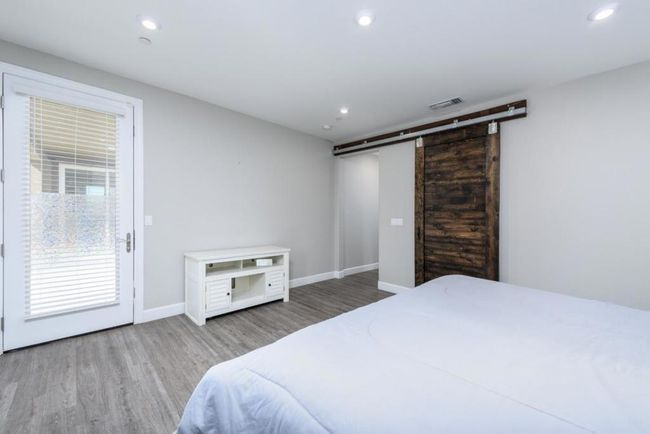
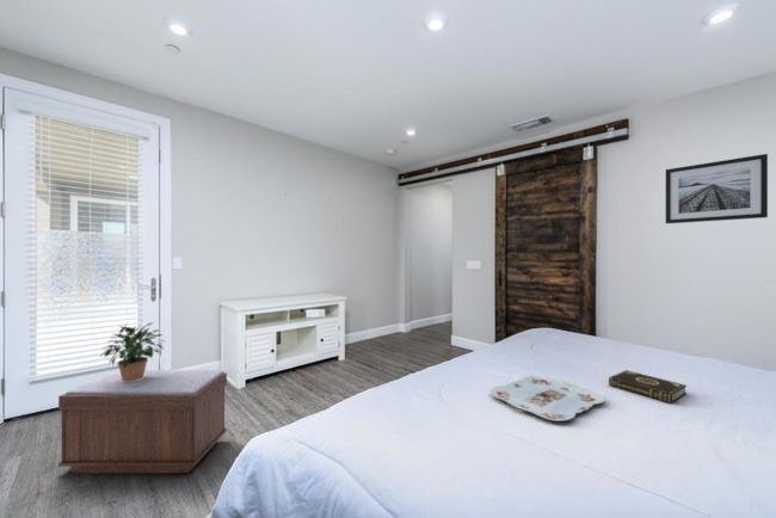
+ wall art [665,153,769,224]
+ potted plant [98,322,166,382]
+ serving tray [489,375,606,423]
+ bench [57,369,228,475]
+ book [608,369,688,405]
